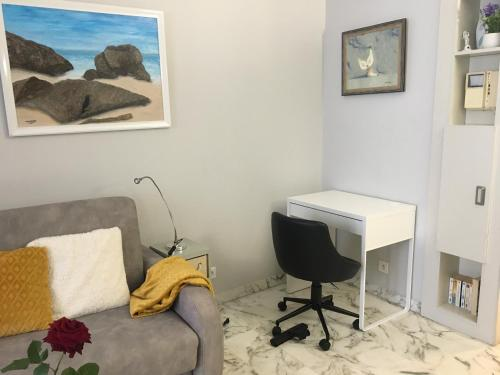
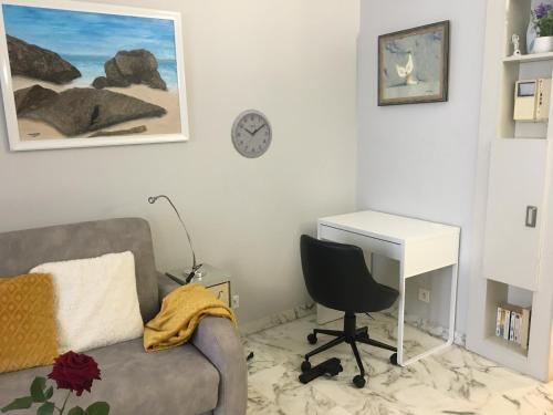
+ wall clock [230,108,273,159]
